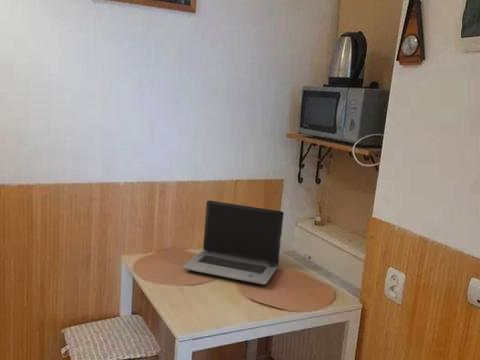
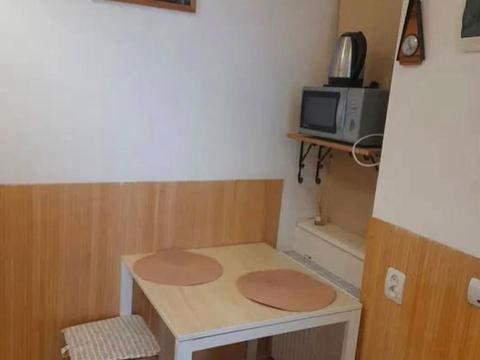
- laptop computer [182,200,285,285]
